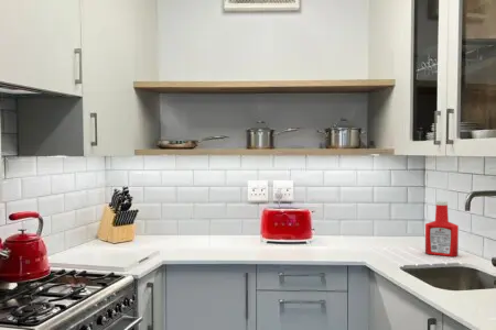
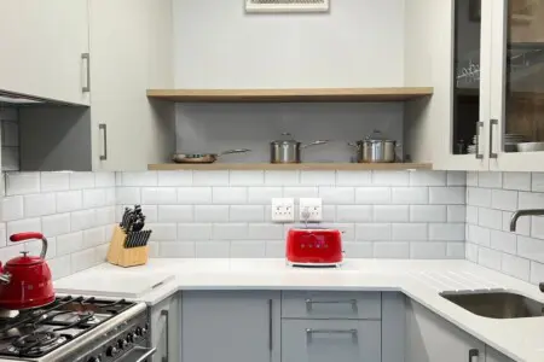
- soap bottle [424,200,460,257]
